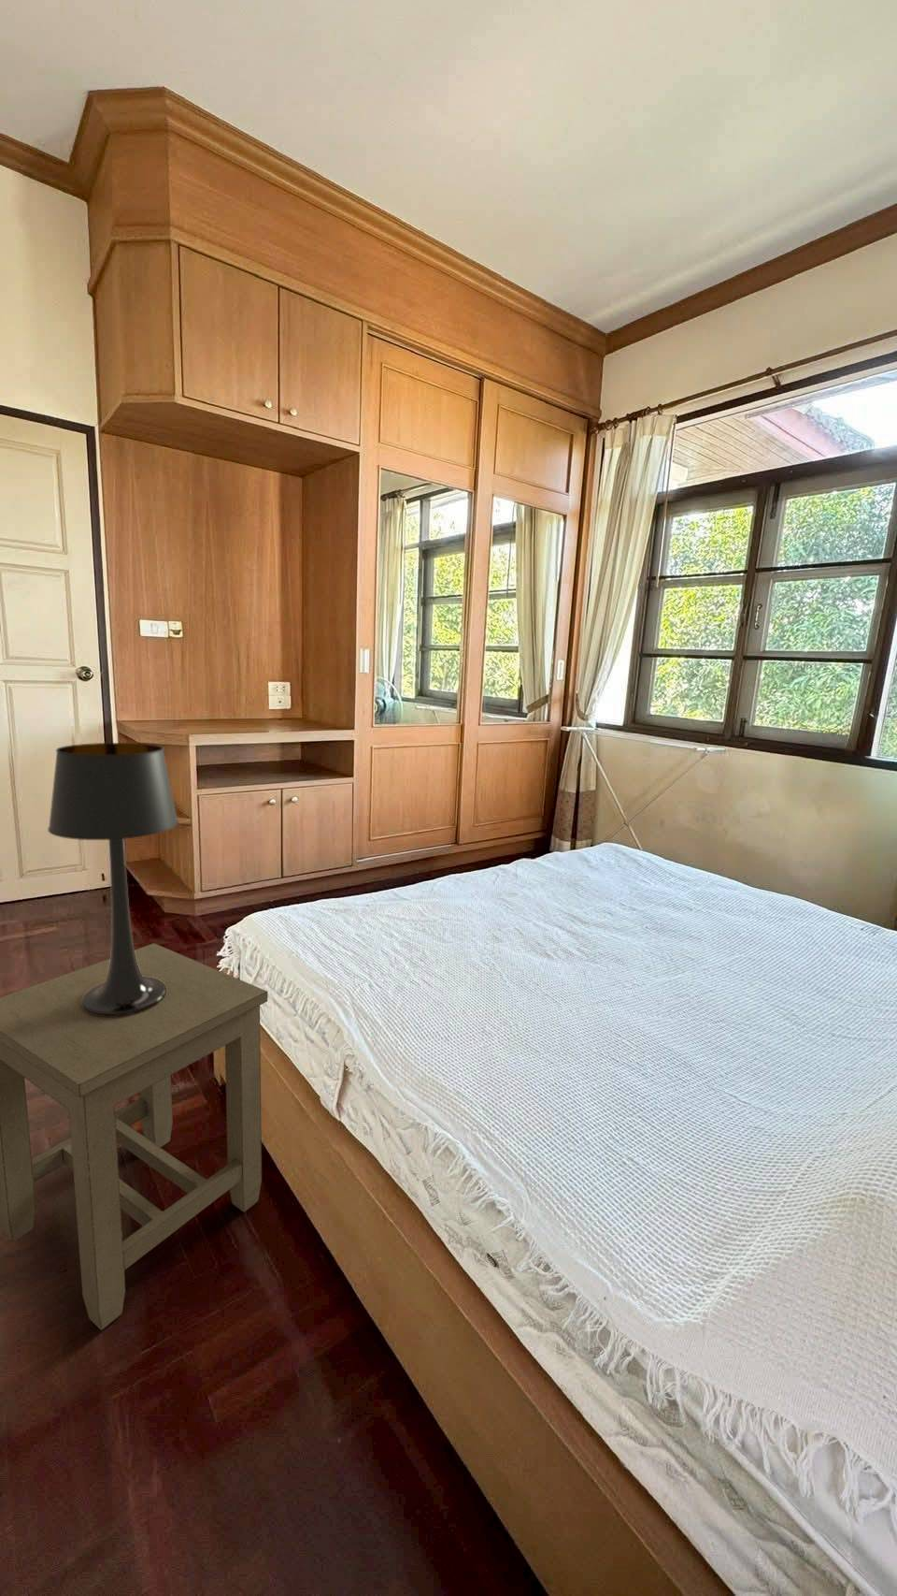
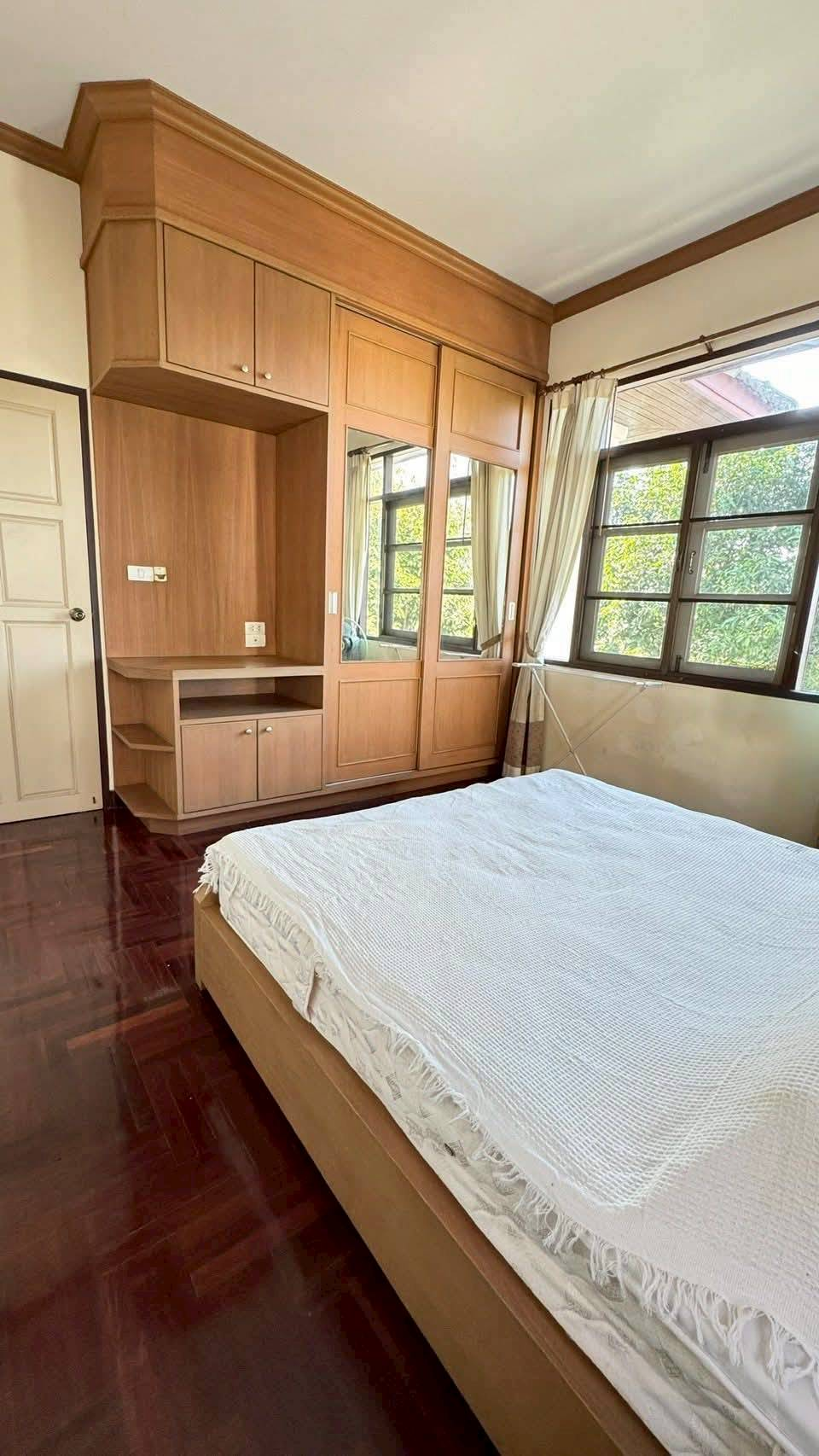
- side table [0,942,268,1331]
- table lamp [48,742,180,1017]
